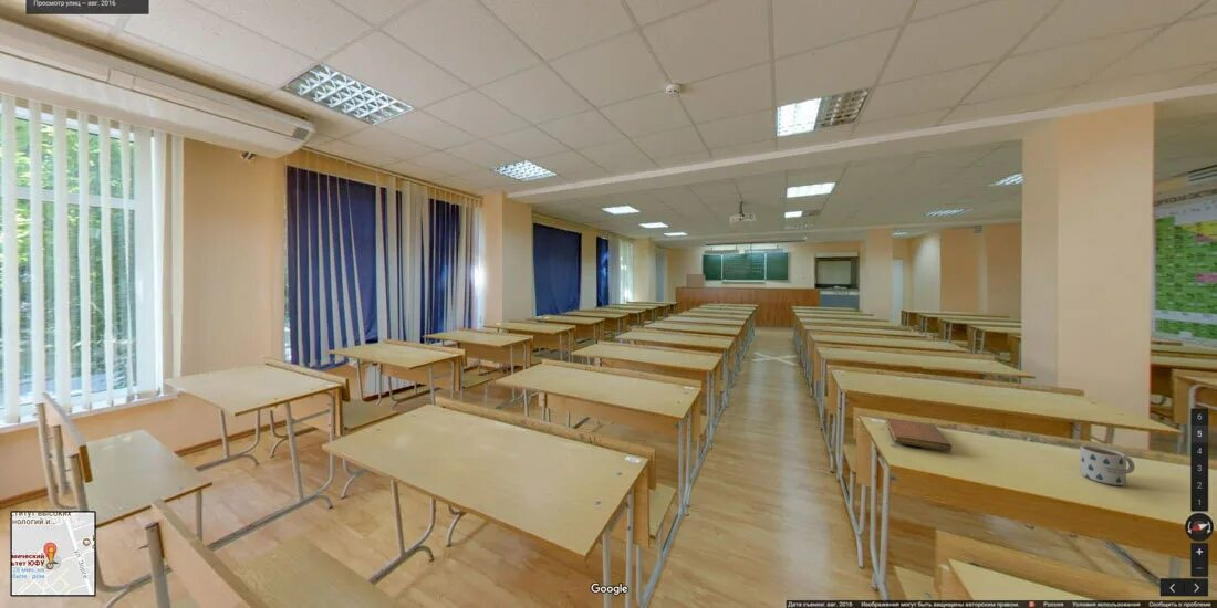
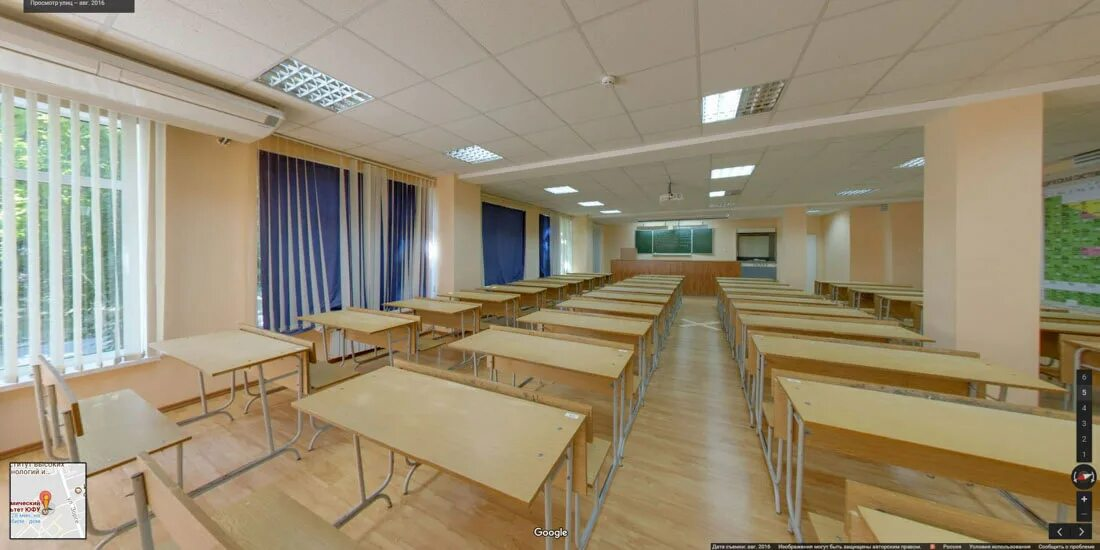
- mug [1079,444,1136,486]
- notebook [885,417,954,452]
